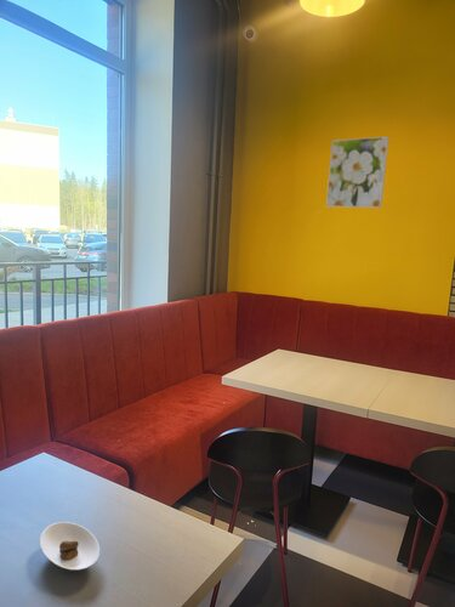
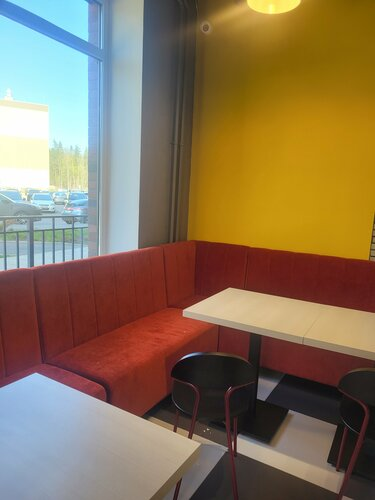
- saucer [39,521,101,572]
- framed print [325,136,389,209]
